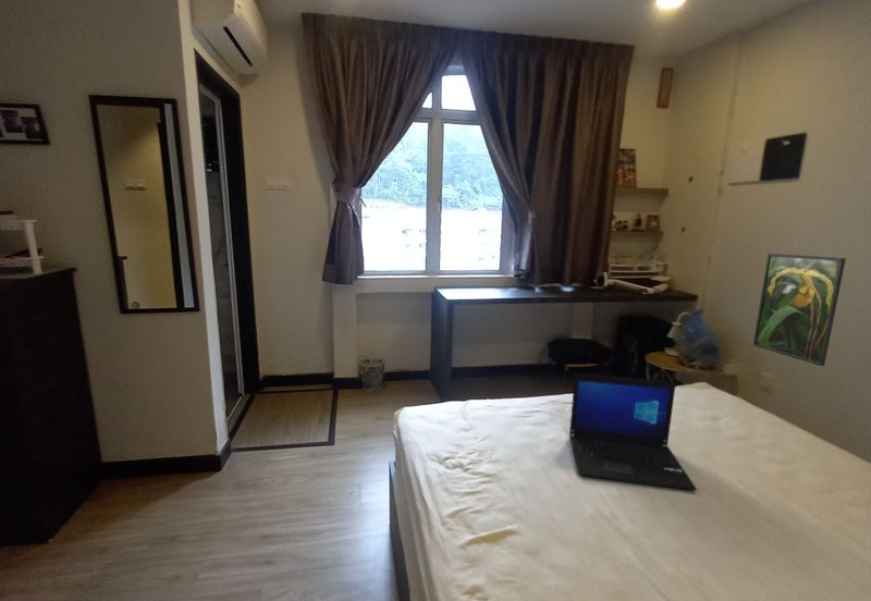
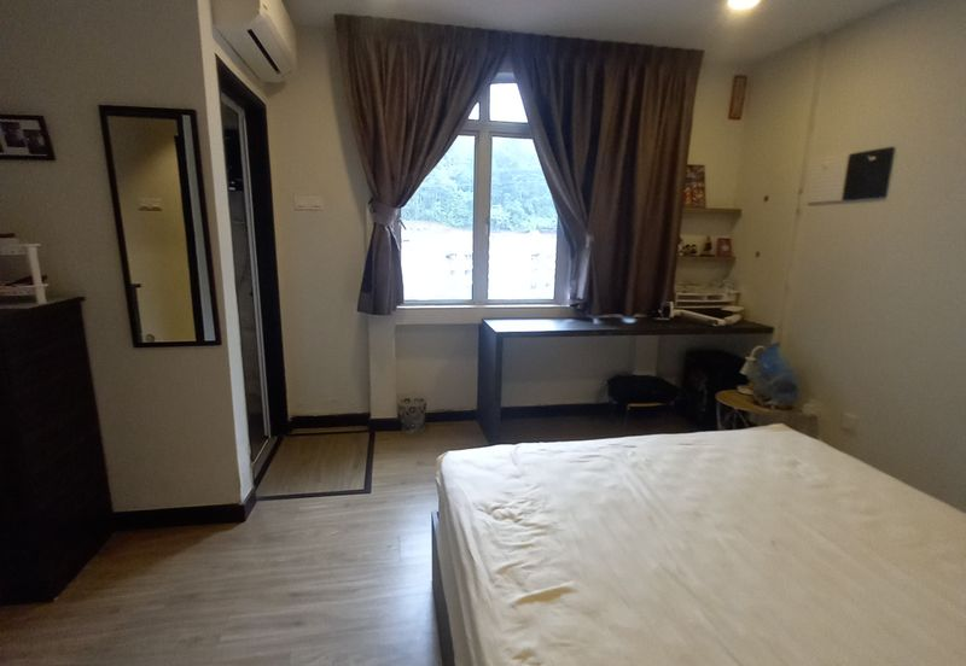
- laptop [568,372,698,492]
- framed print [752,253,847,367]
